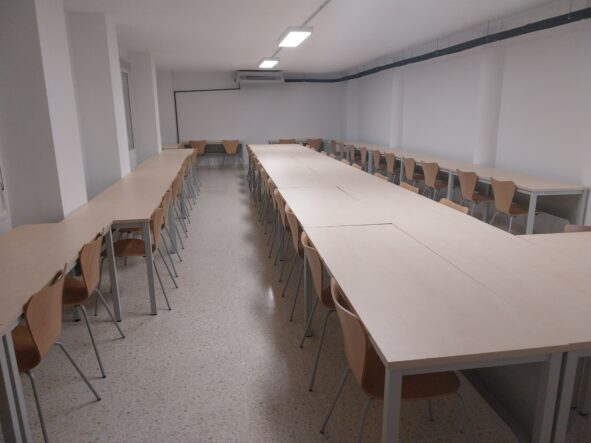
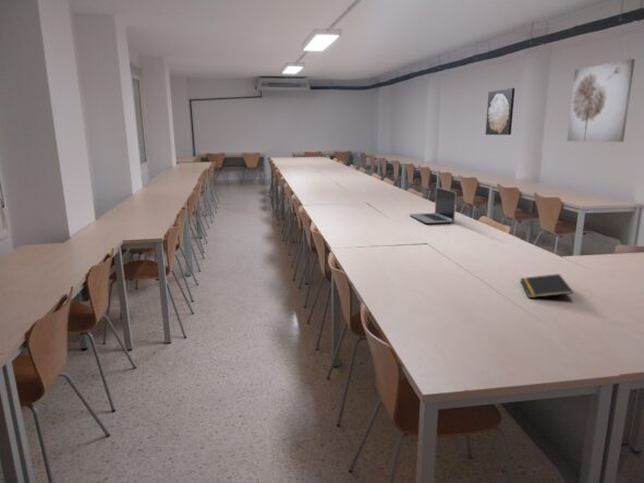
+ notepad [520,273,574,299]
+ wall art [566,58,636,143]
+ wall art [485,87,515,136]
+ laptop [409,186,458,225]
